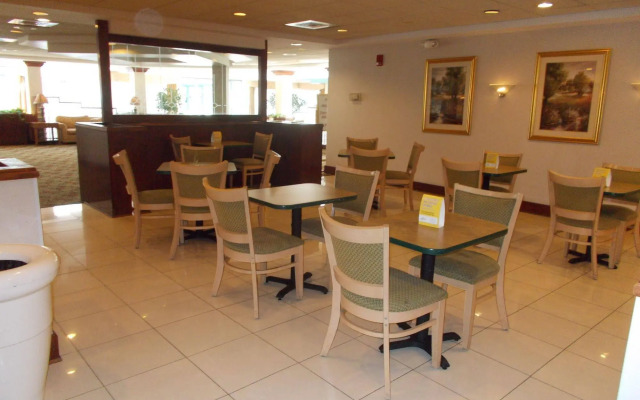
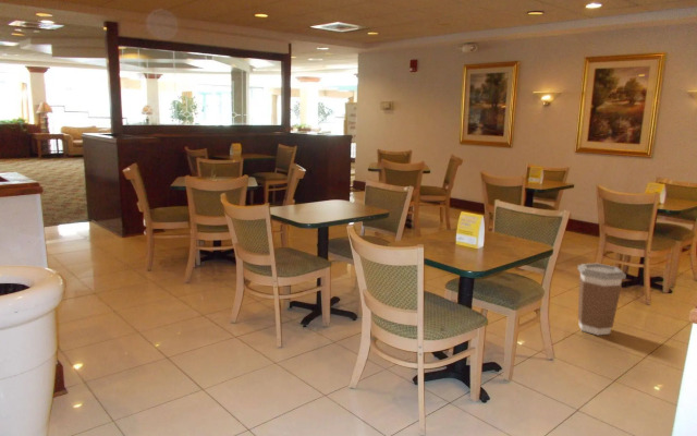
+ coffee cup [576,263,627,336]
